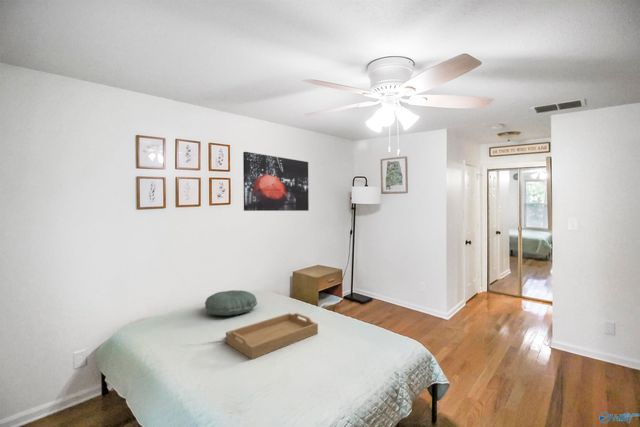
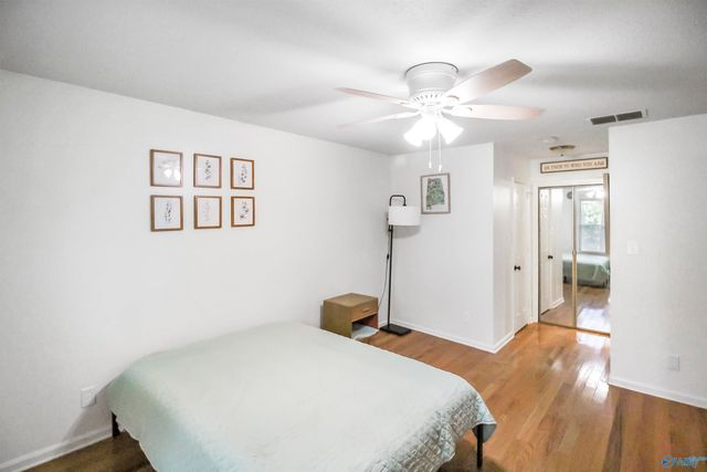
- wall art [242,151,310,212]
- pillow [204,289,258,317]
- serving tray [225,312,319,360]
